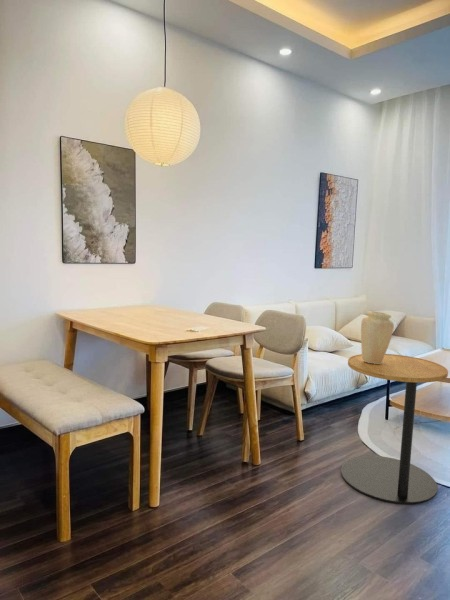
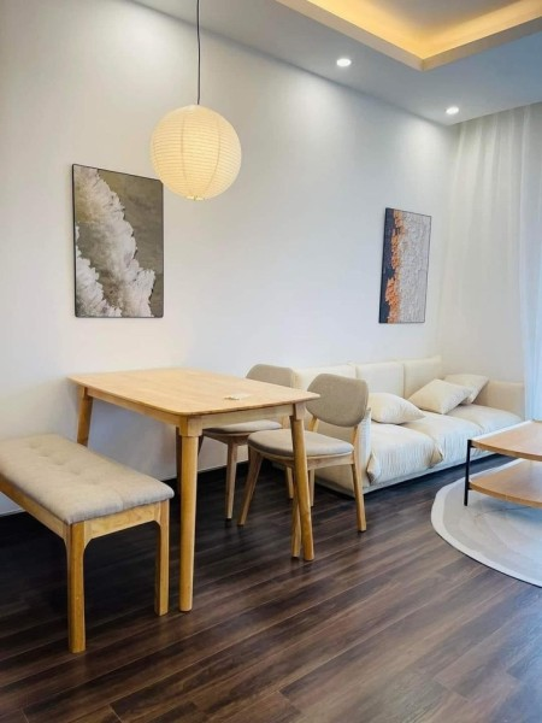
- side table [340,353,449,505]
- vase [360,310,395,364]
